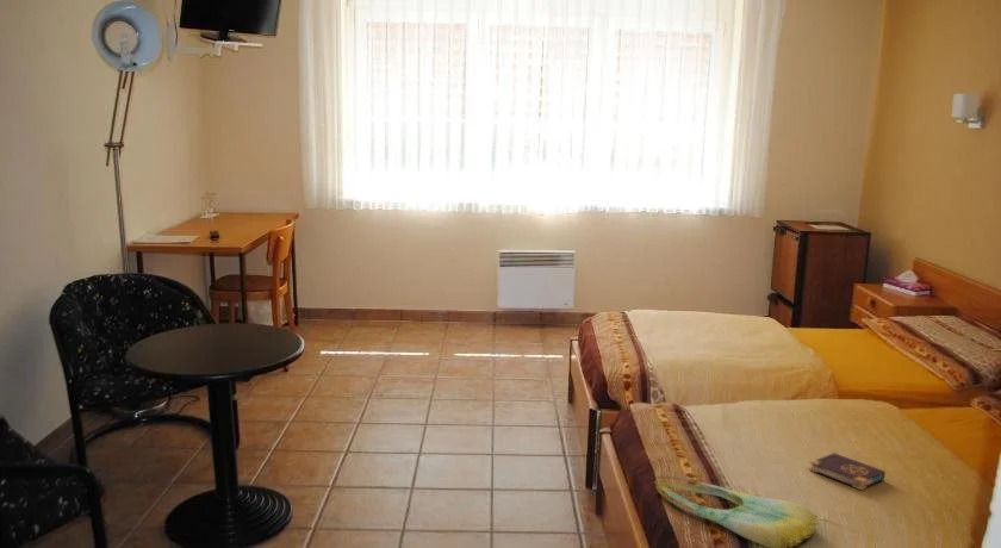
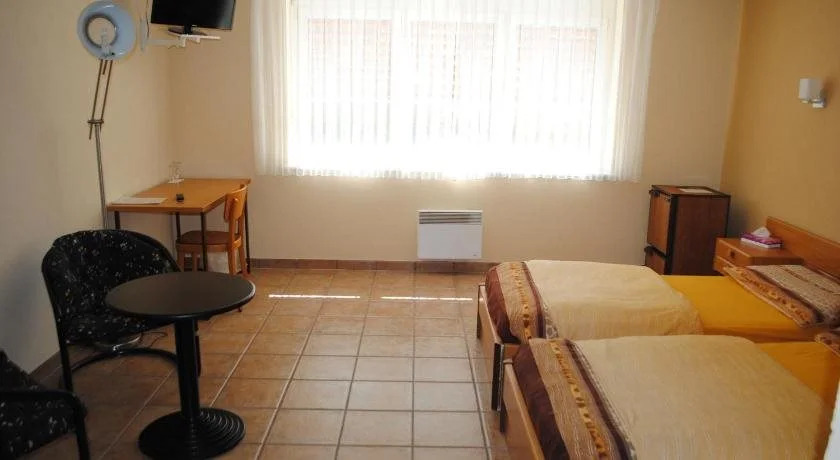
- tote bag [654,474,821,548]
- book [808,452,887,491]
